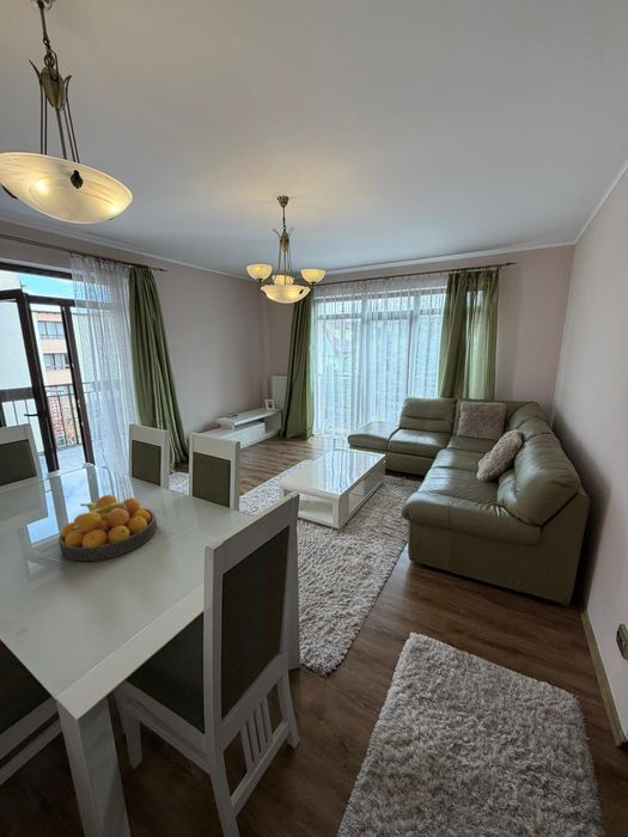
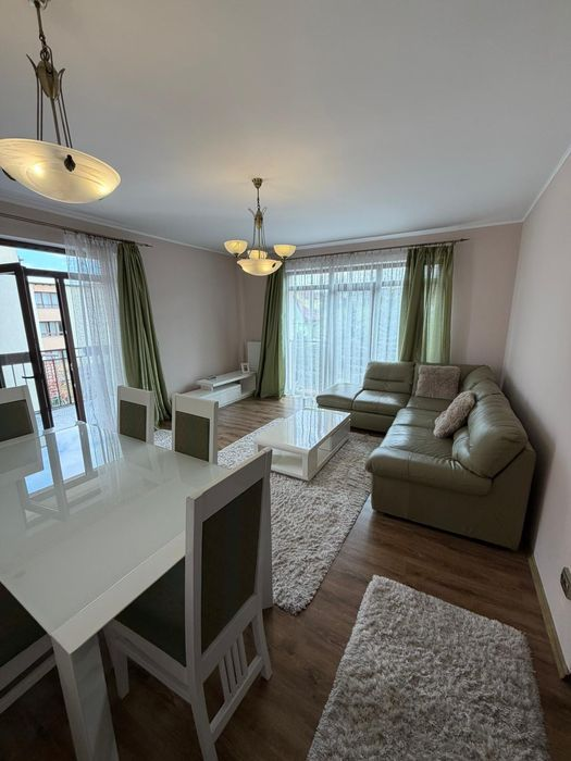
- fruit bowl [57,494,158,562]
